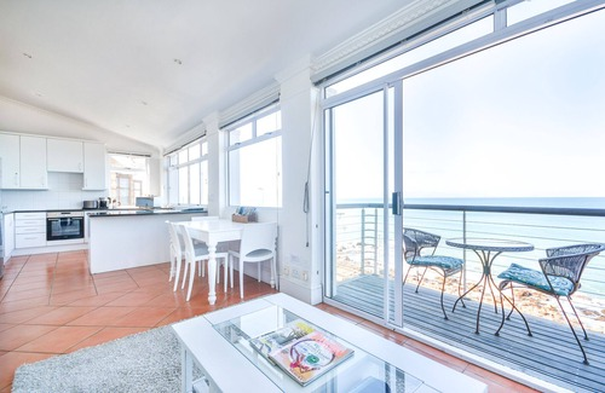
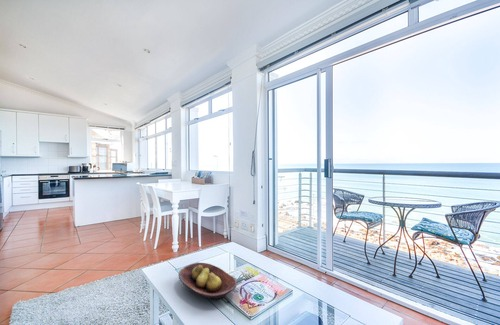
+ fruit bowl [178,262,238,301]
